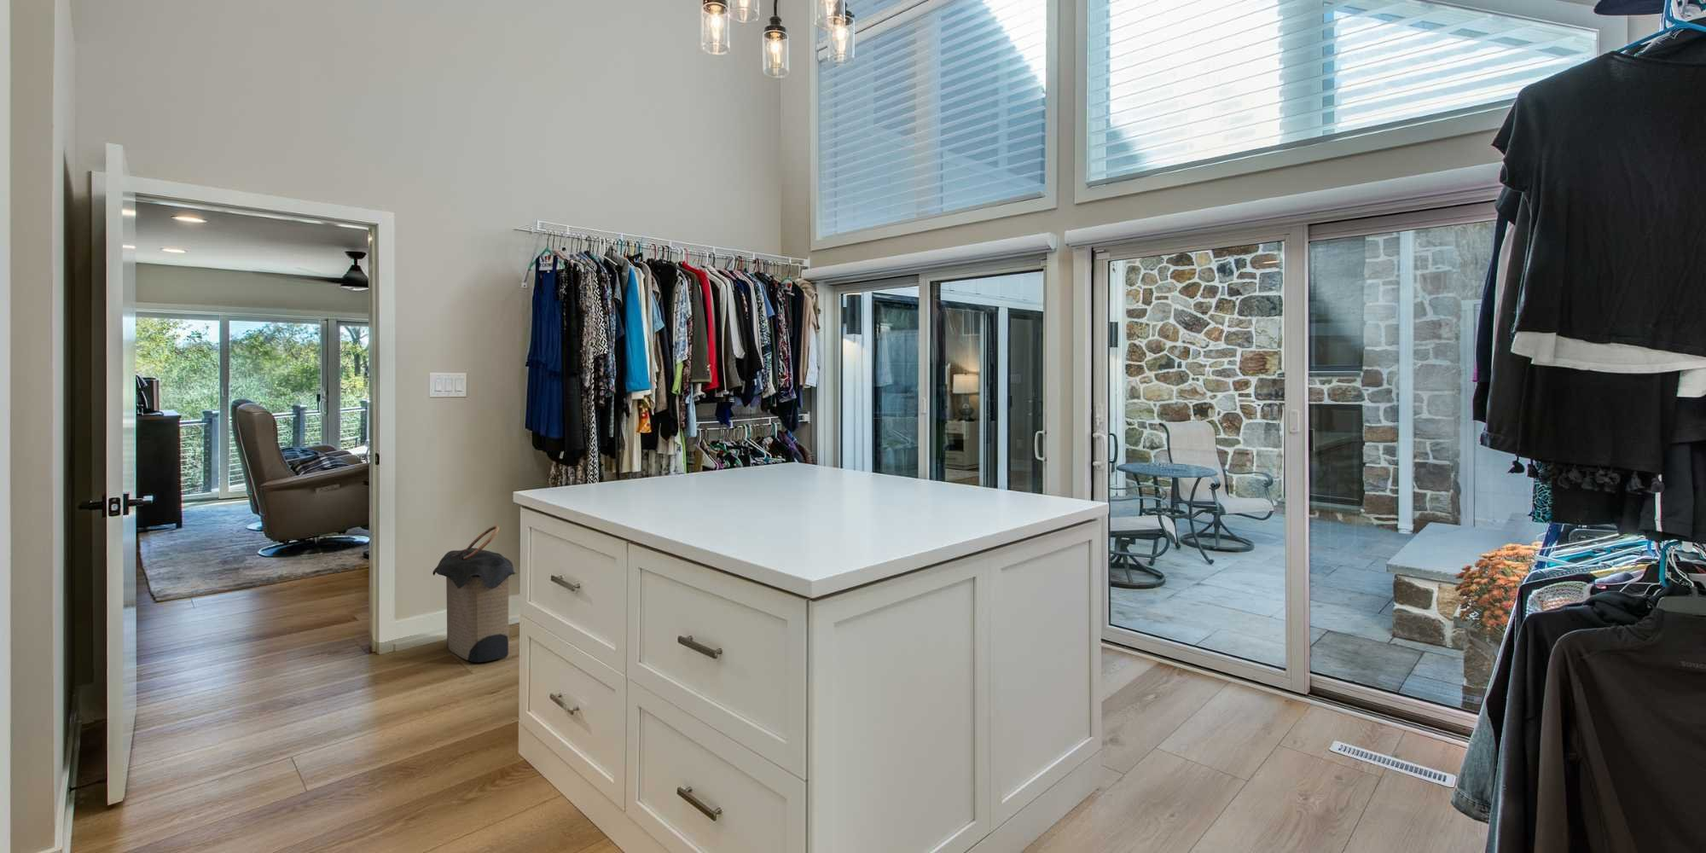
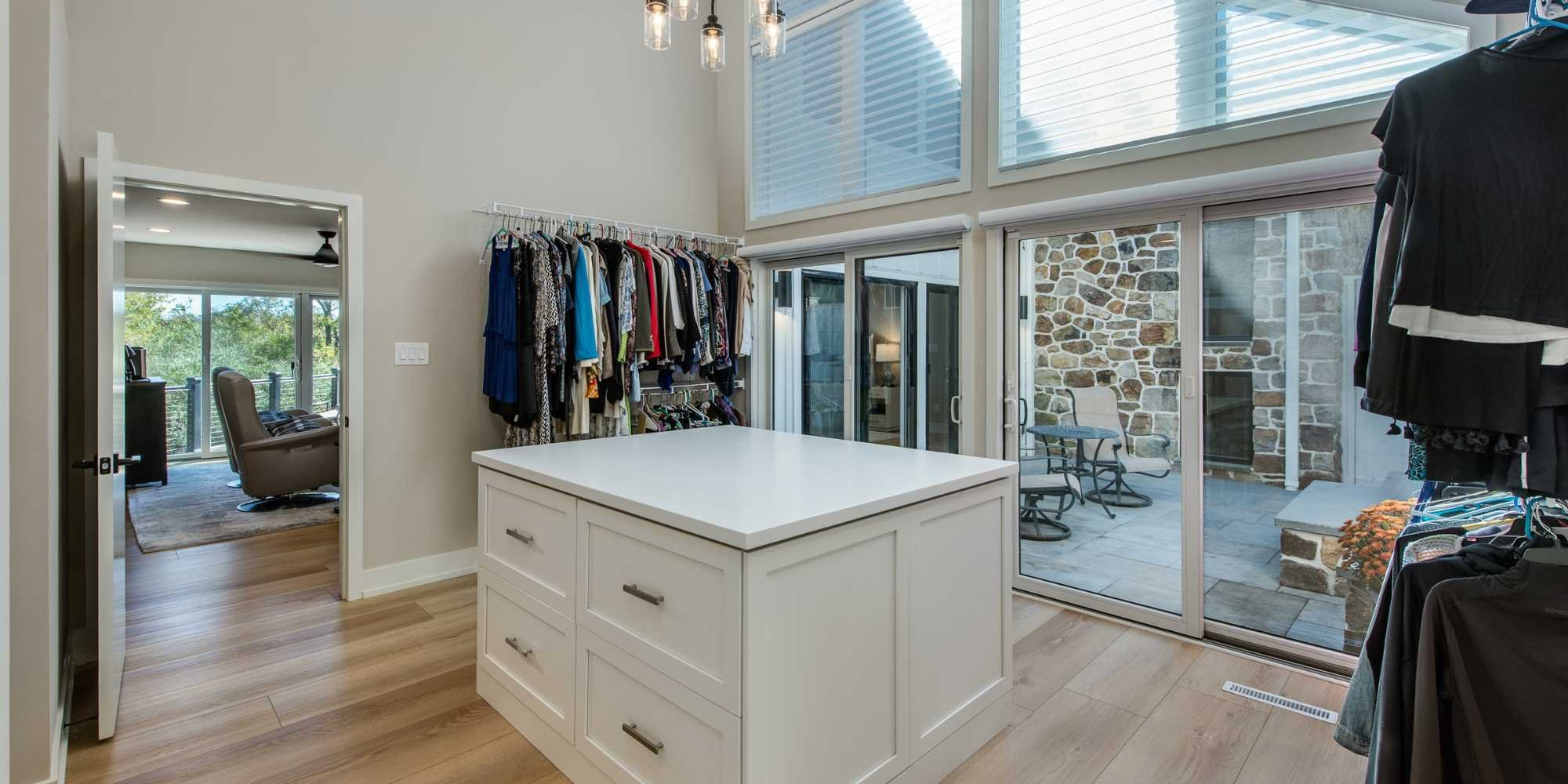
- laundry hamper [432,524,519,663]
